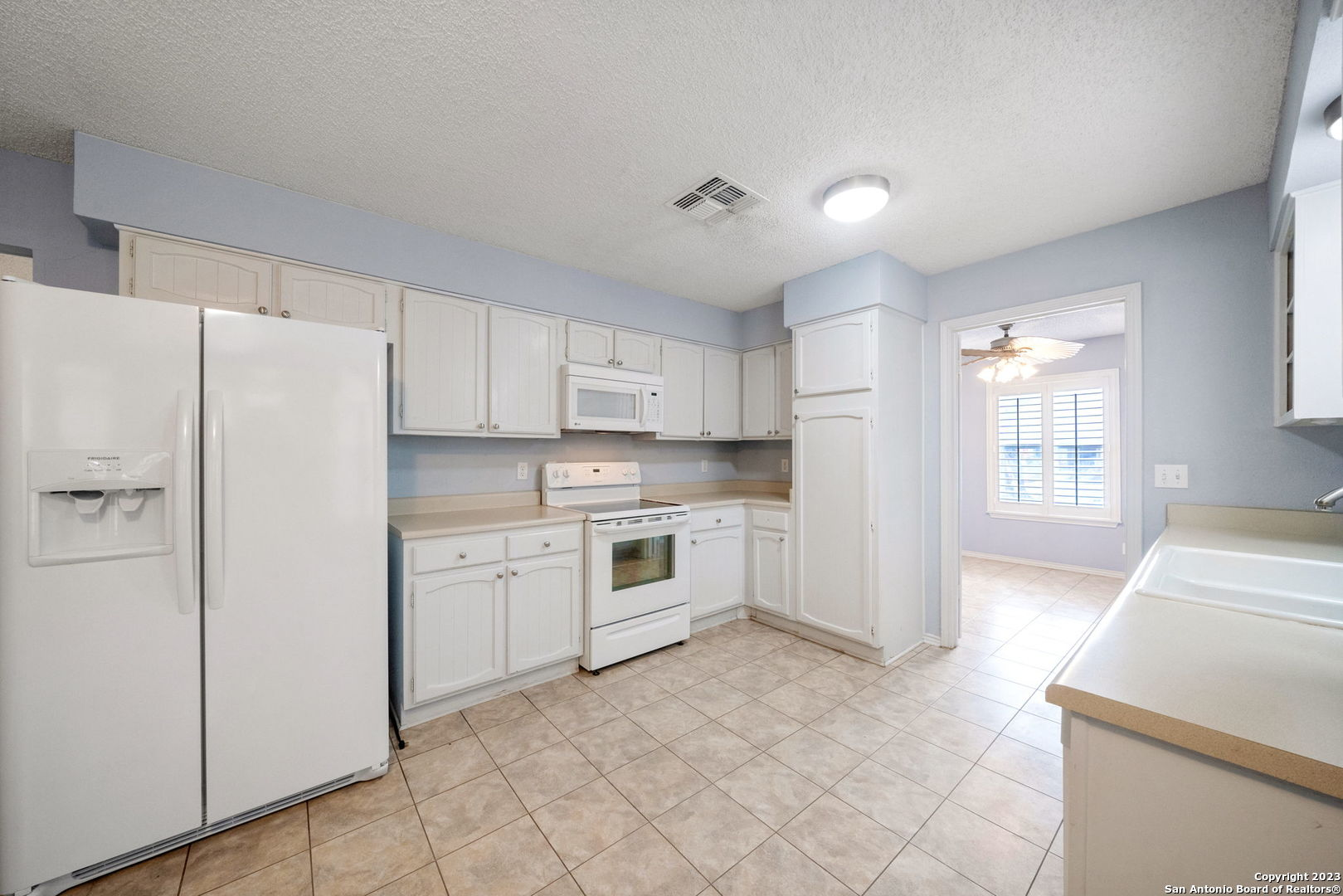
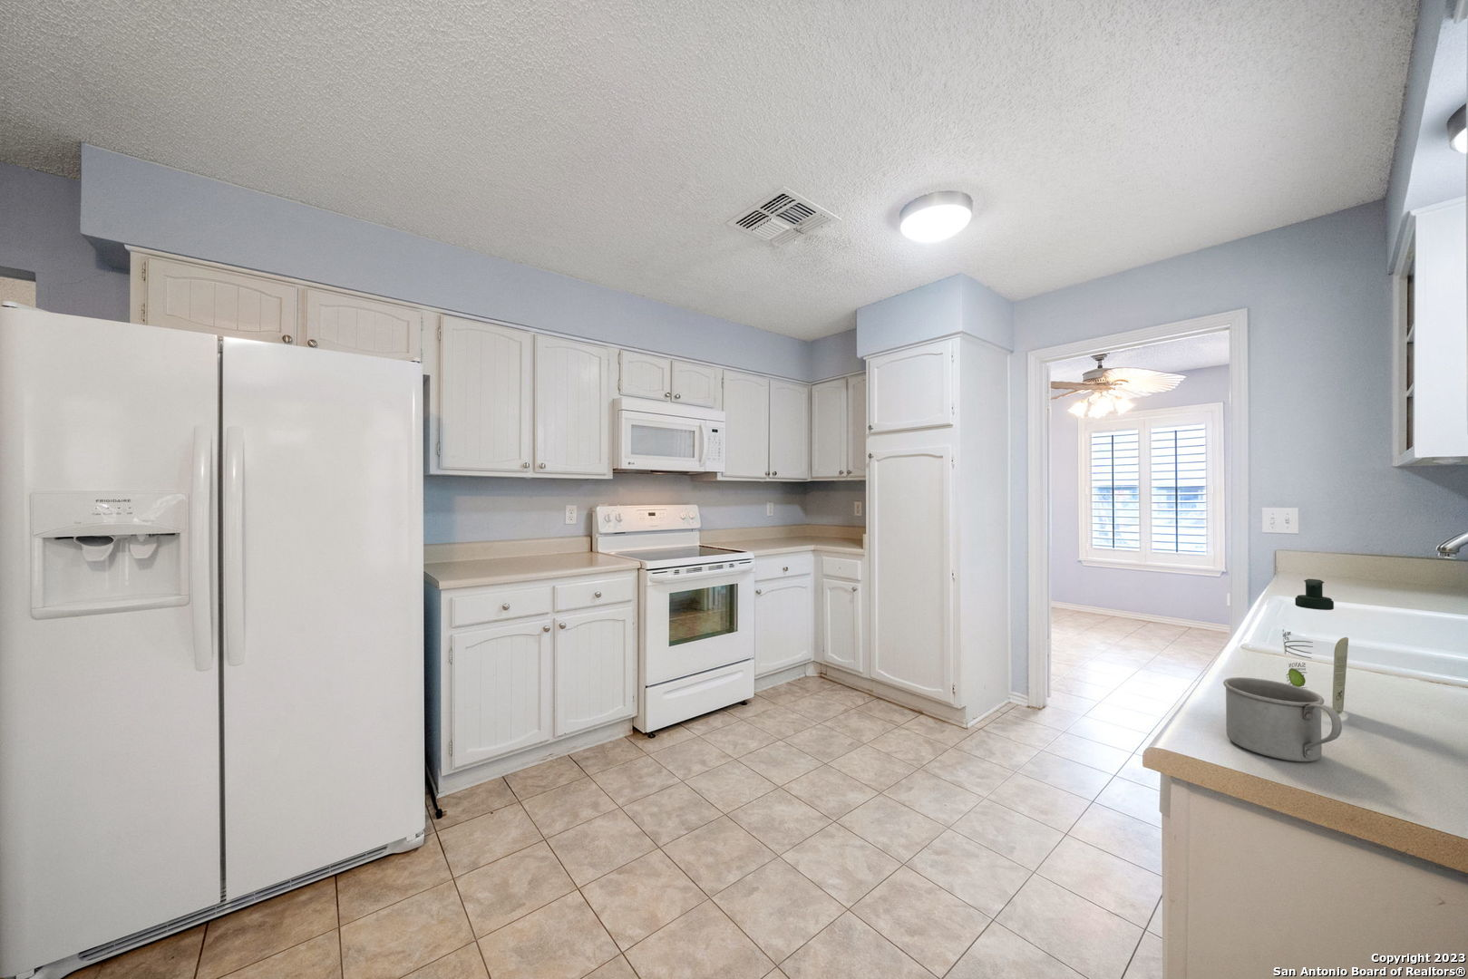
+ mug [1222,676,1343,763]
+ soap dispenser [1282,578,1349,716]
